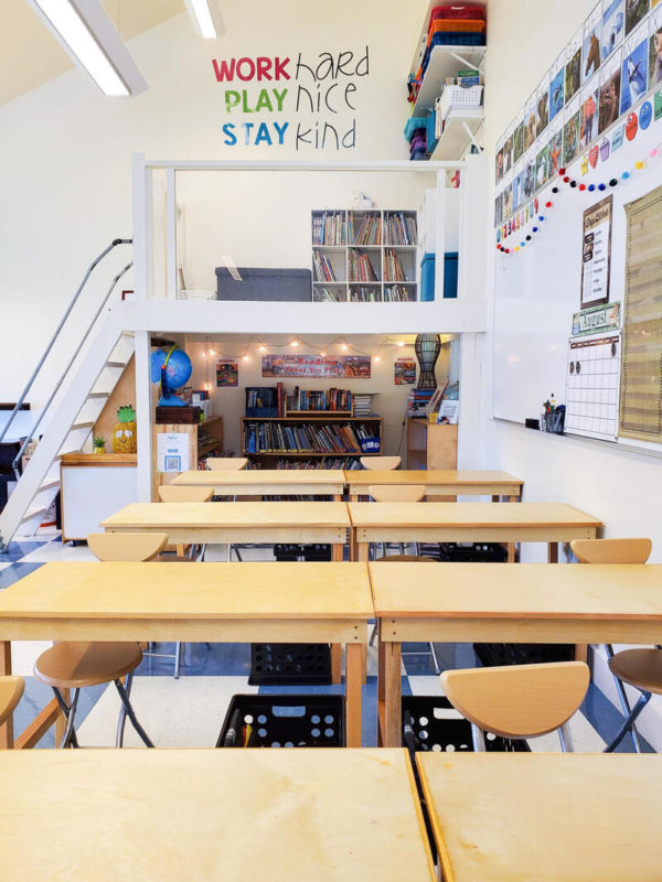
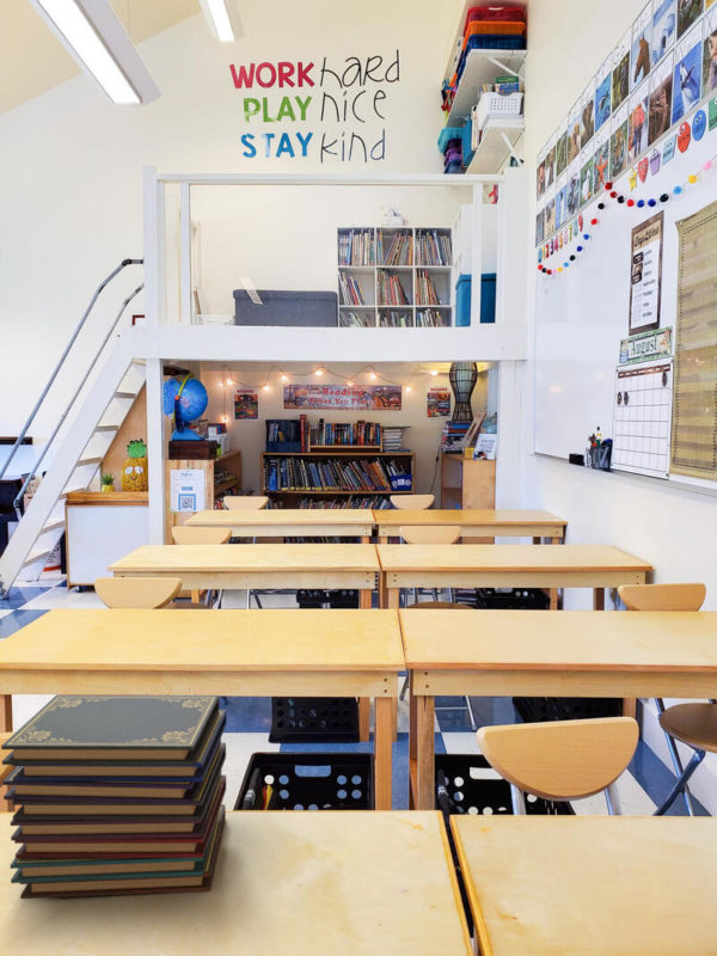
+ book stack [0,693,228,900]
